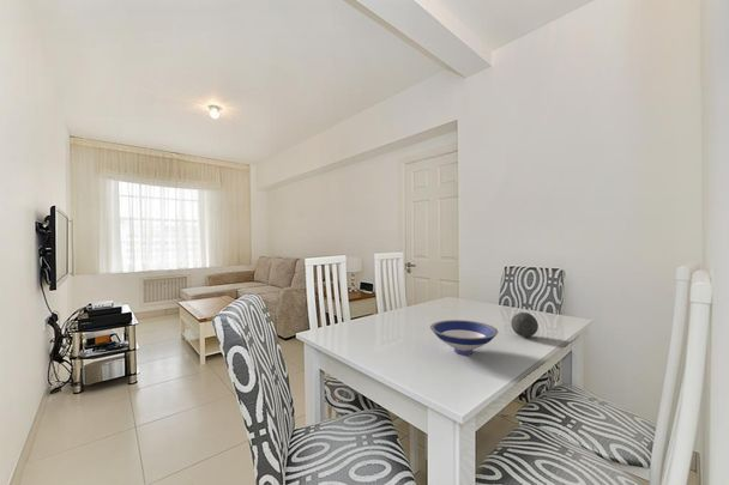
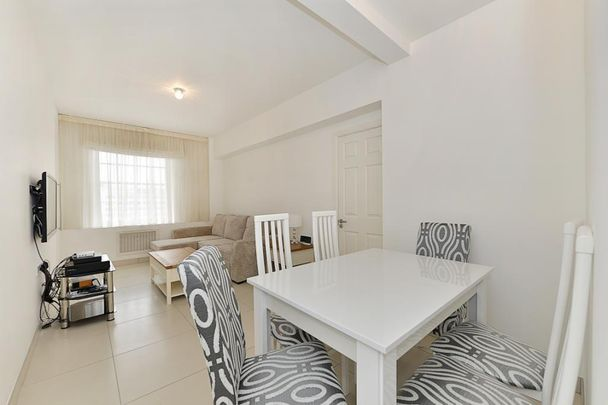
- decorative ball [510,311,540,338]
- bowl [429,319,499,356]
